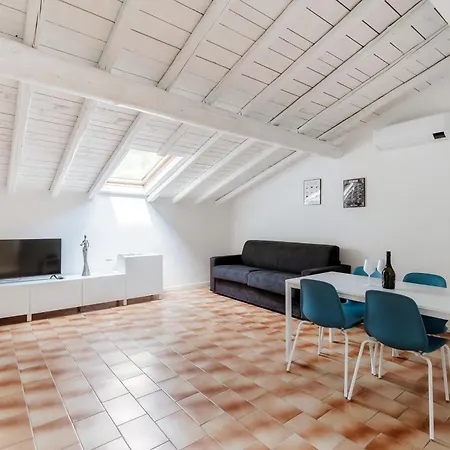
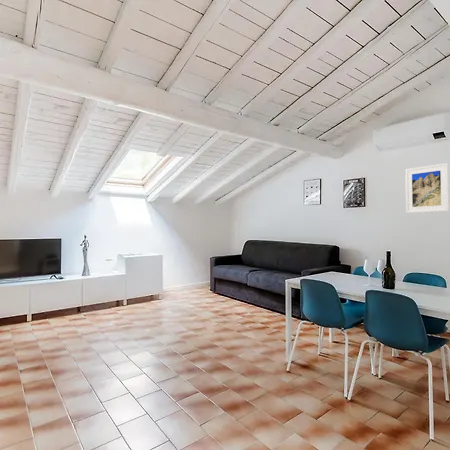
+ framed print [404,162,450,214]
